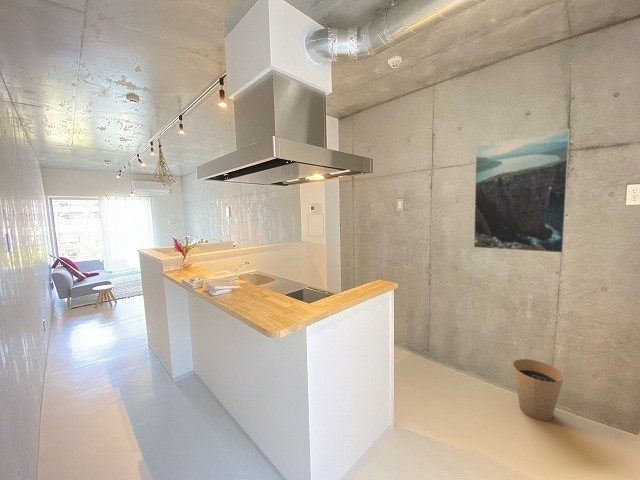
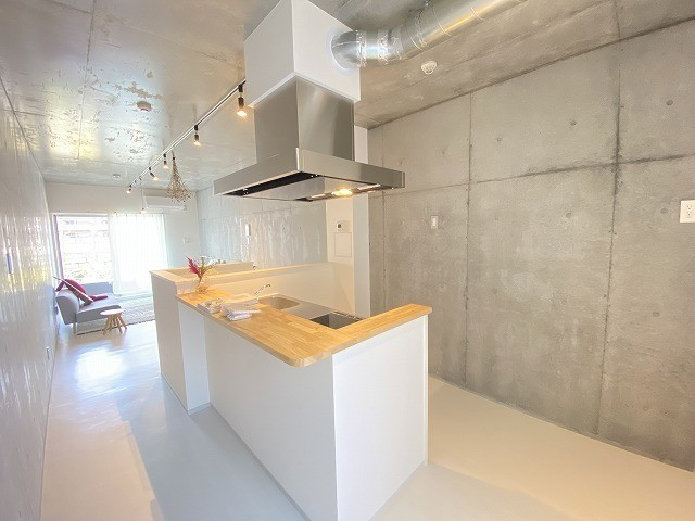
- trash can [512,358,565,422]
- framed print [473,128,571,254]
